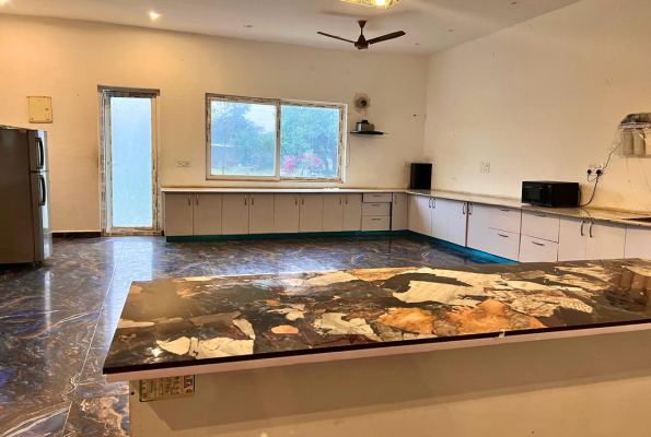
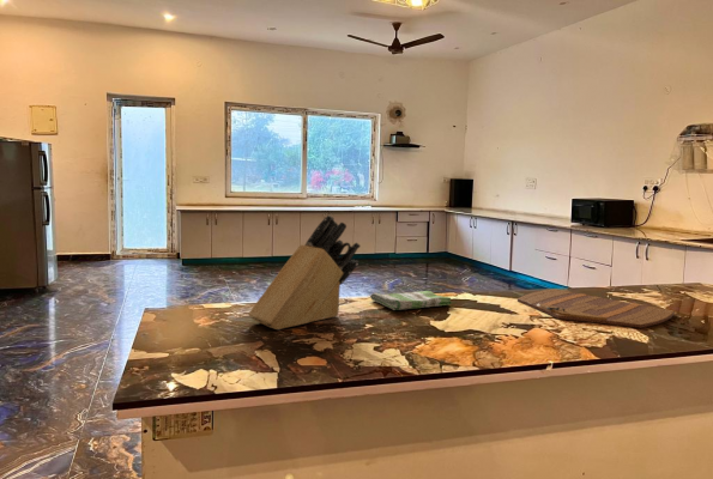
+ cutting board [516,287,676,329]
+ knife block [247,214,362,331]
+ dish towel [369,290,453,311]
